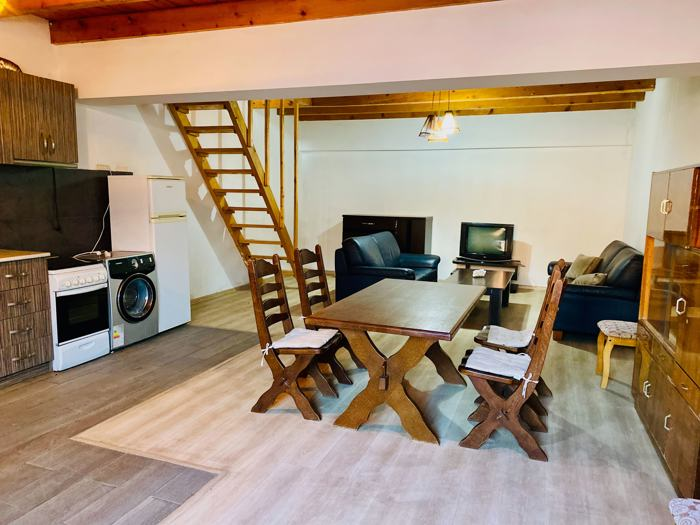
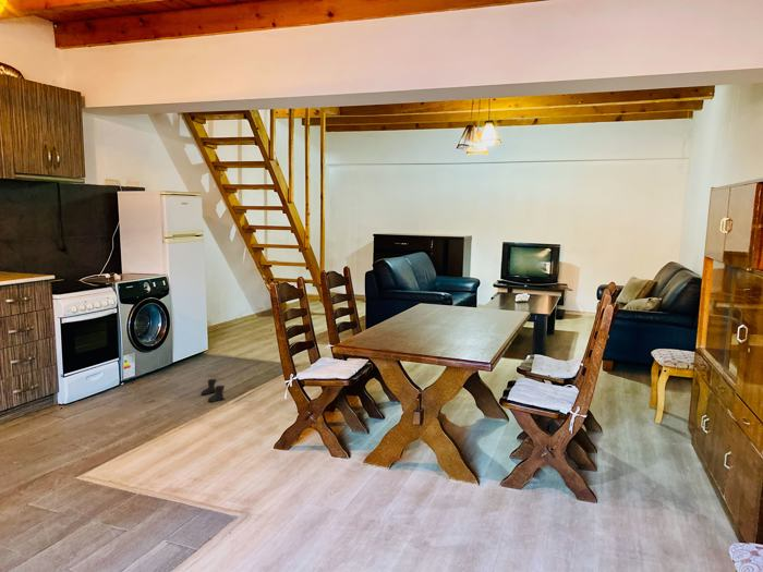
+ boots [201,378,227,403]
